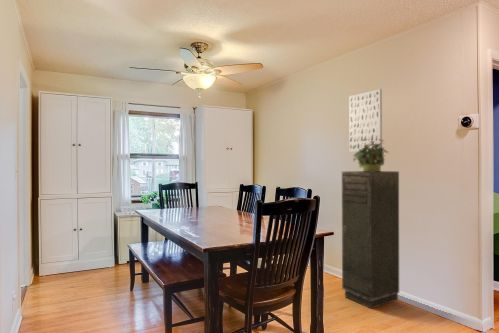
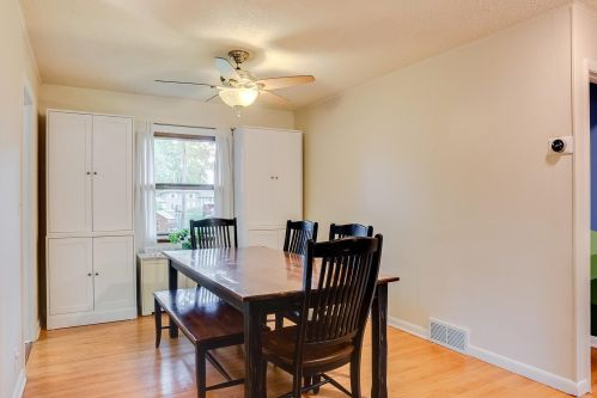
- potted plant [352,139,390,172]
- wall art [348,88,383,153]
- storage cabinet [341,170,400,310]
